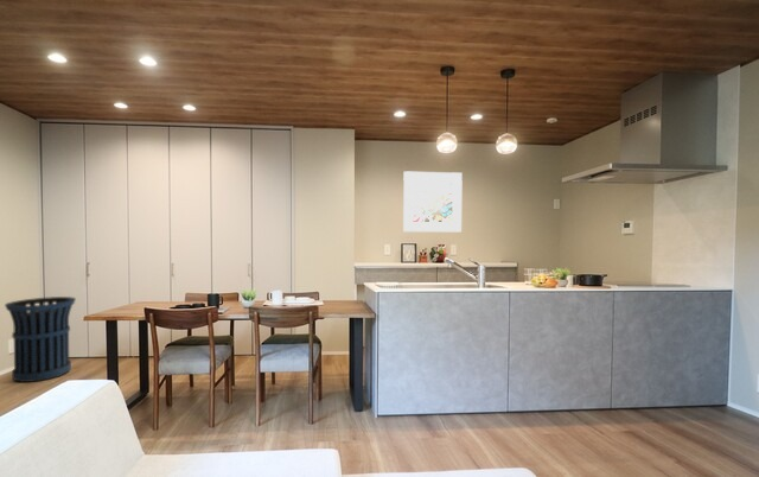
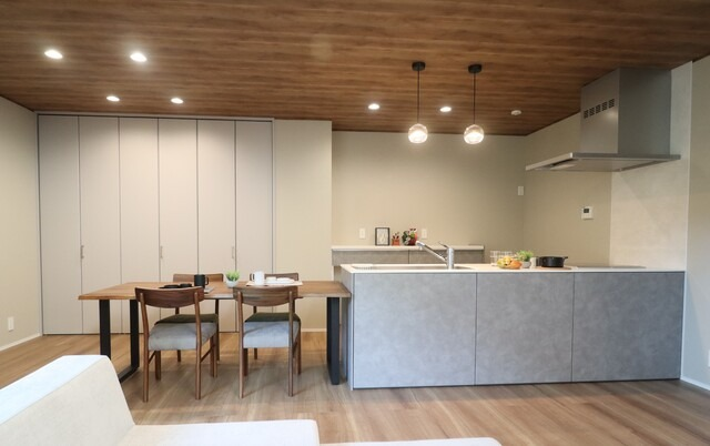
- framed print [402,170,464,233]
- trash can [4,295,77,383]
